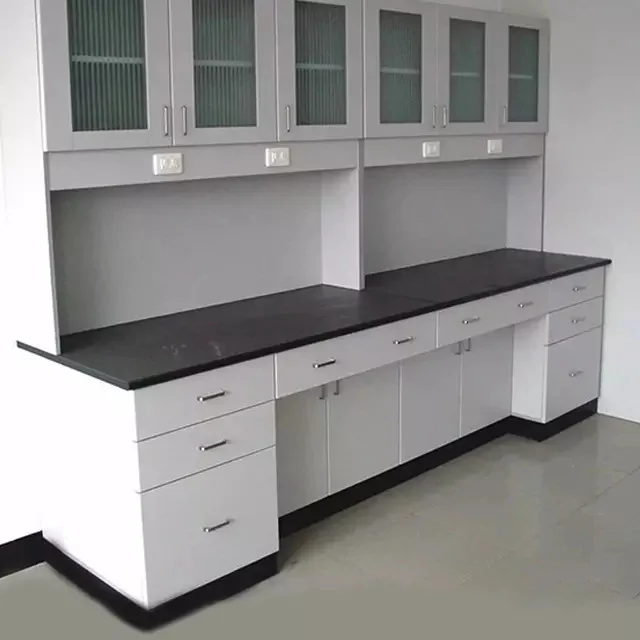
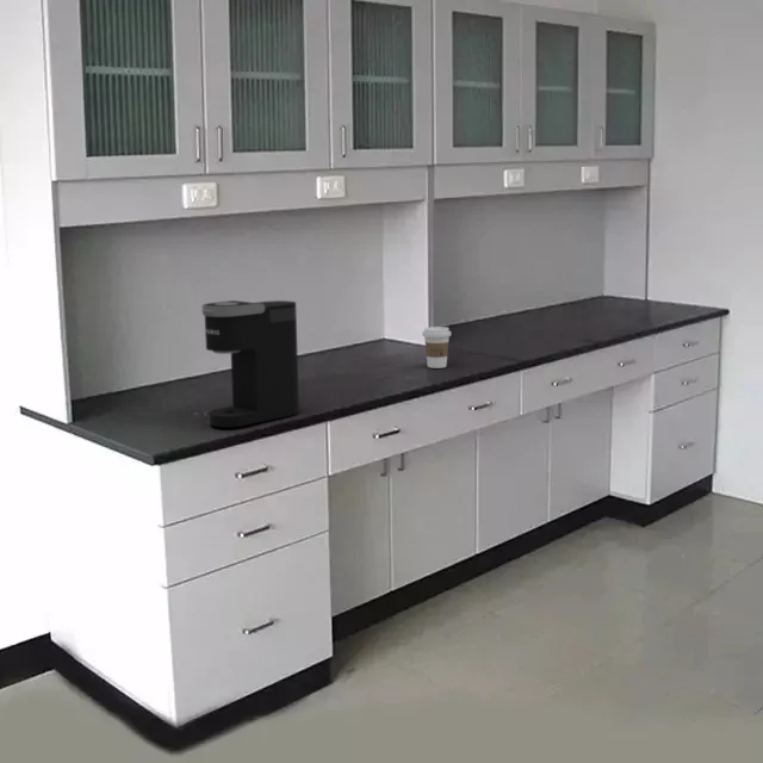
+ coffee maker [200,299,300,429]
+ coffee cup [421,325,452,370]
